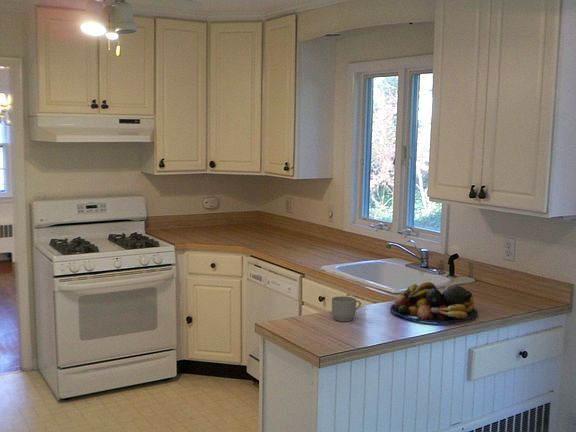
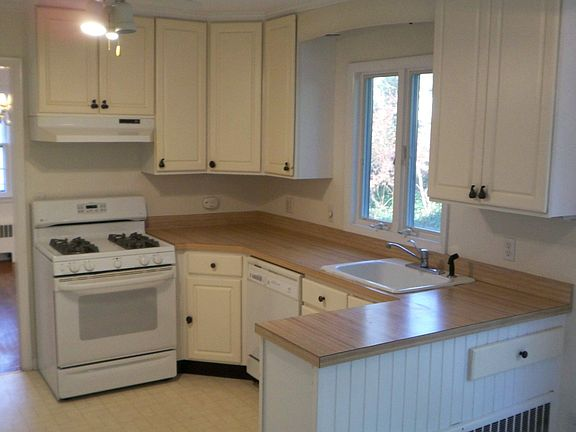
- fruit bowl [389,281,479,325]
- mug [331,295,362,322]
